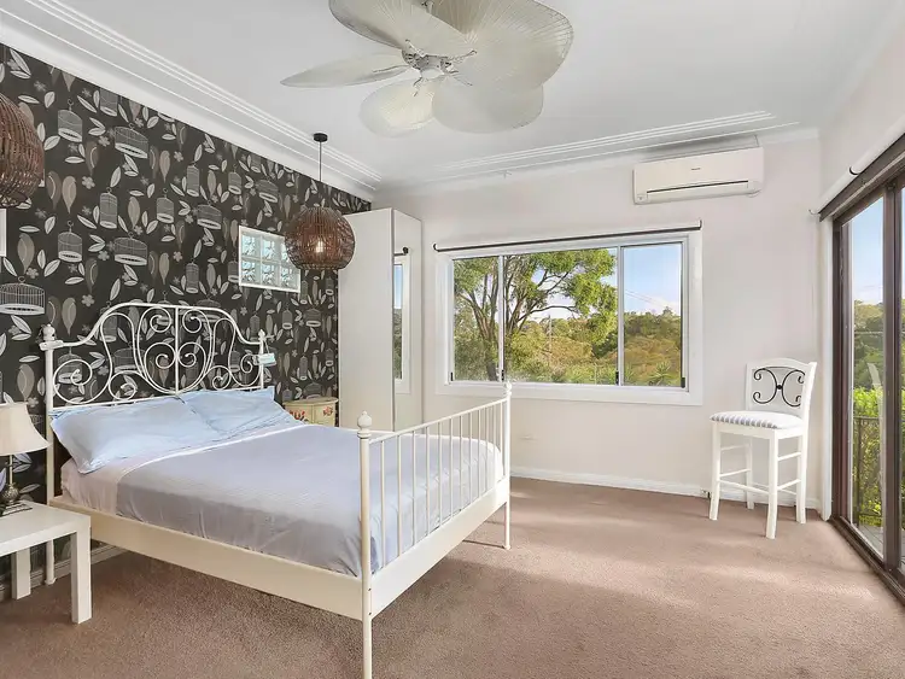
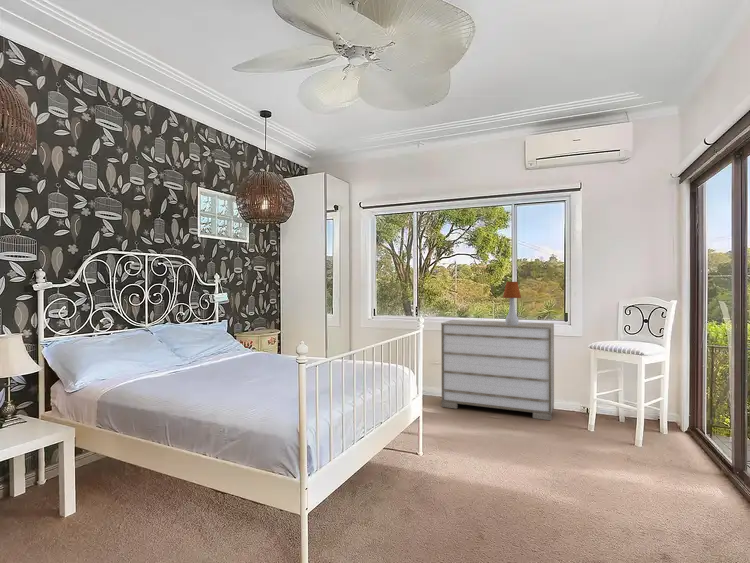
+ table lamp [502,281,522,325]
+ dresser [440,319,555,421]
